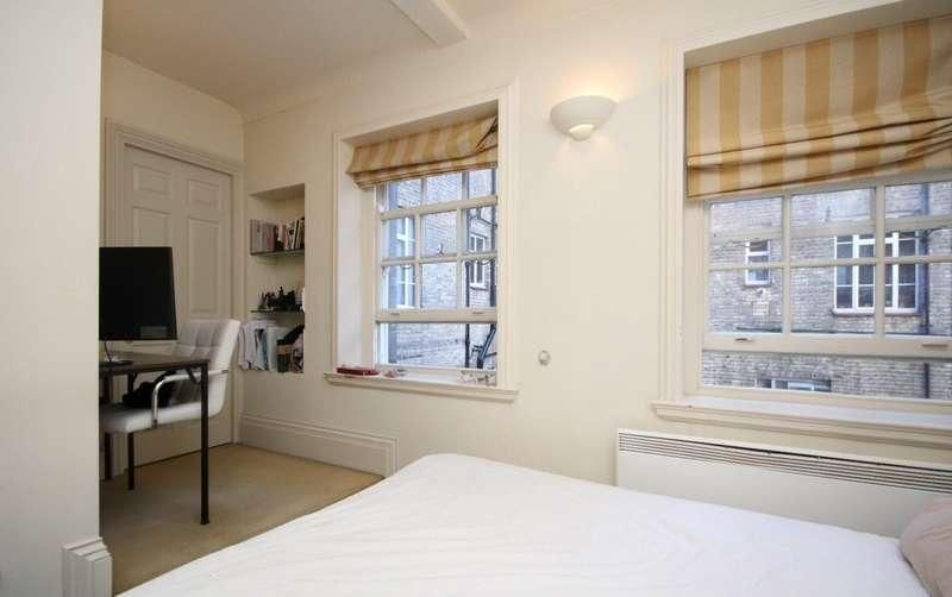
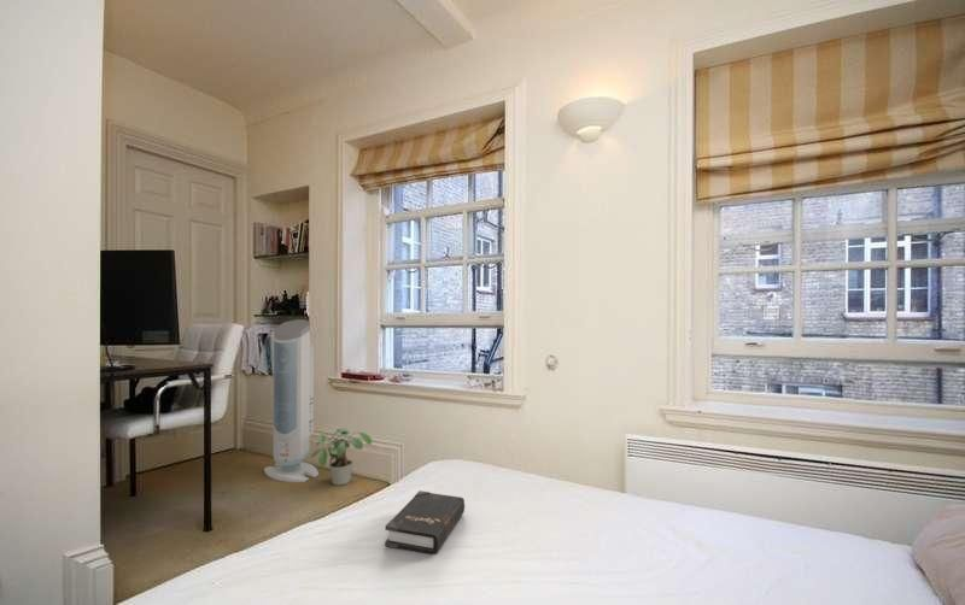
+ air purifier [263,318,320,483]
+ hardback book [384,489,466,556]
+ potted plant [310,428,373,486]
